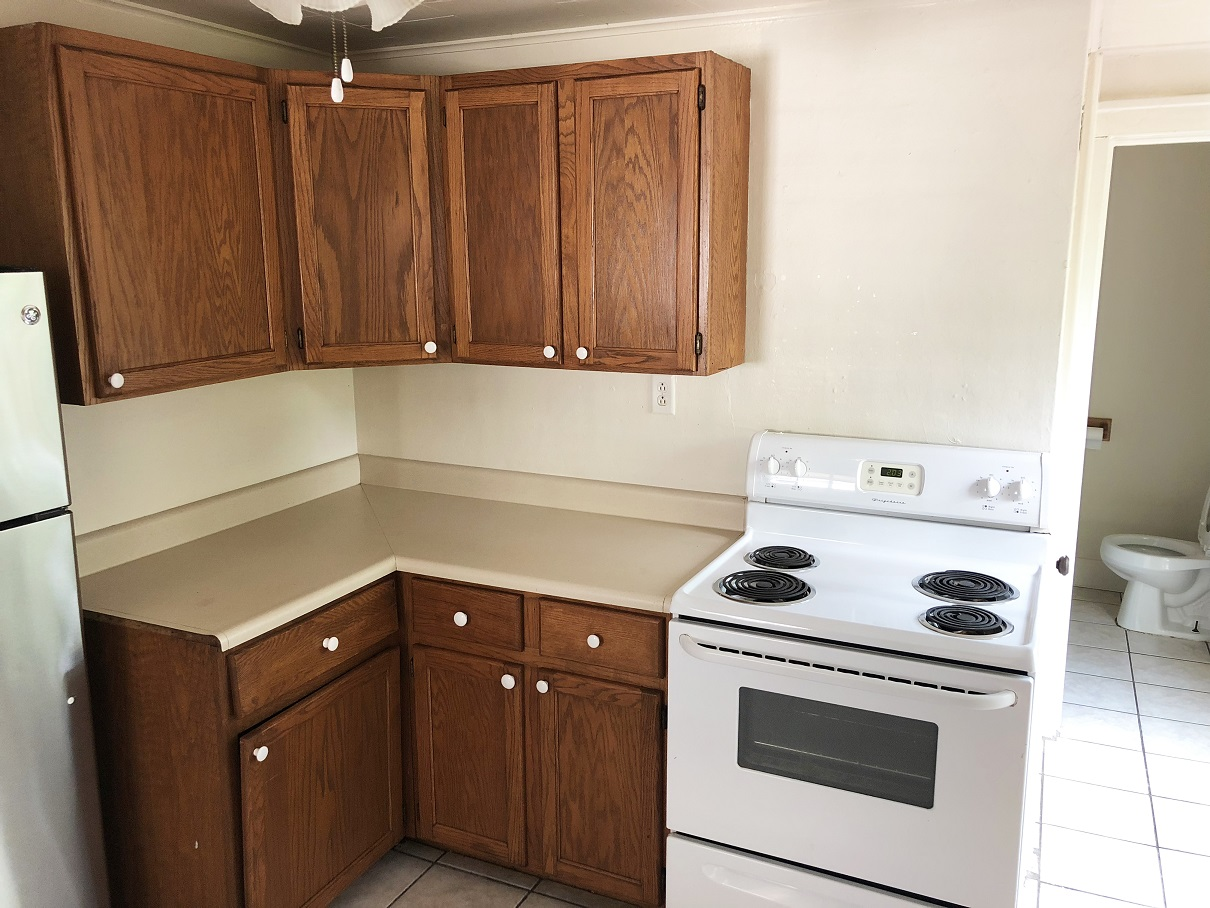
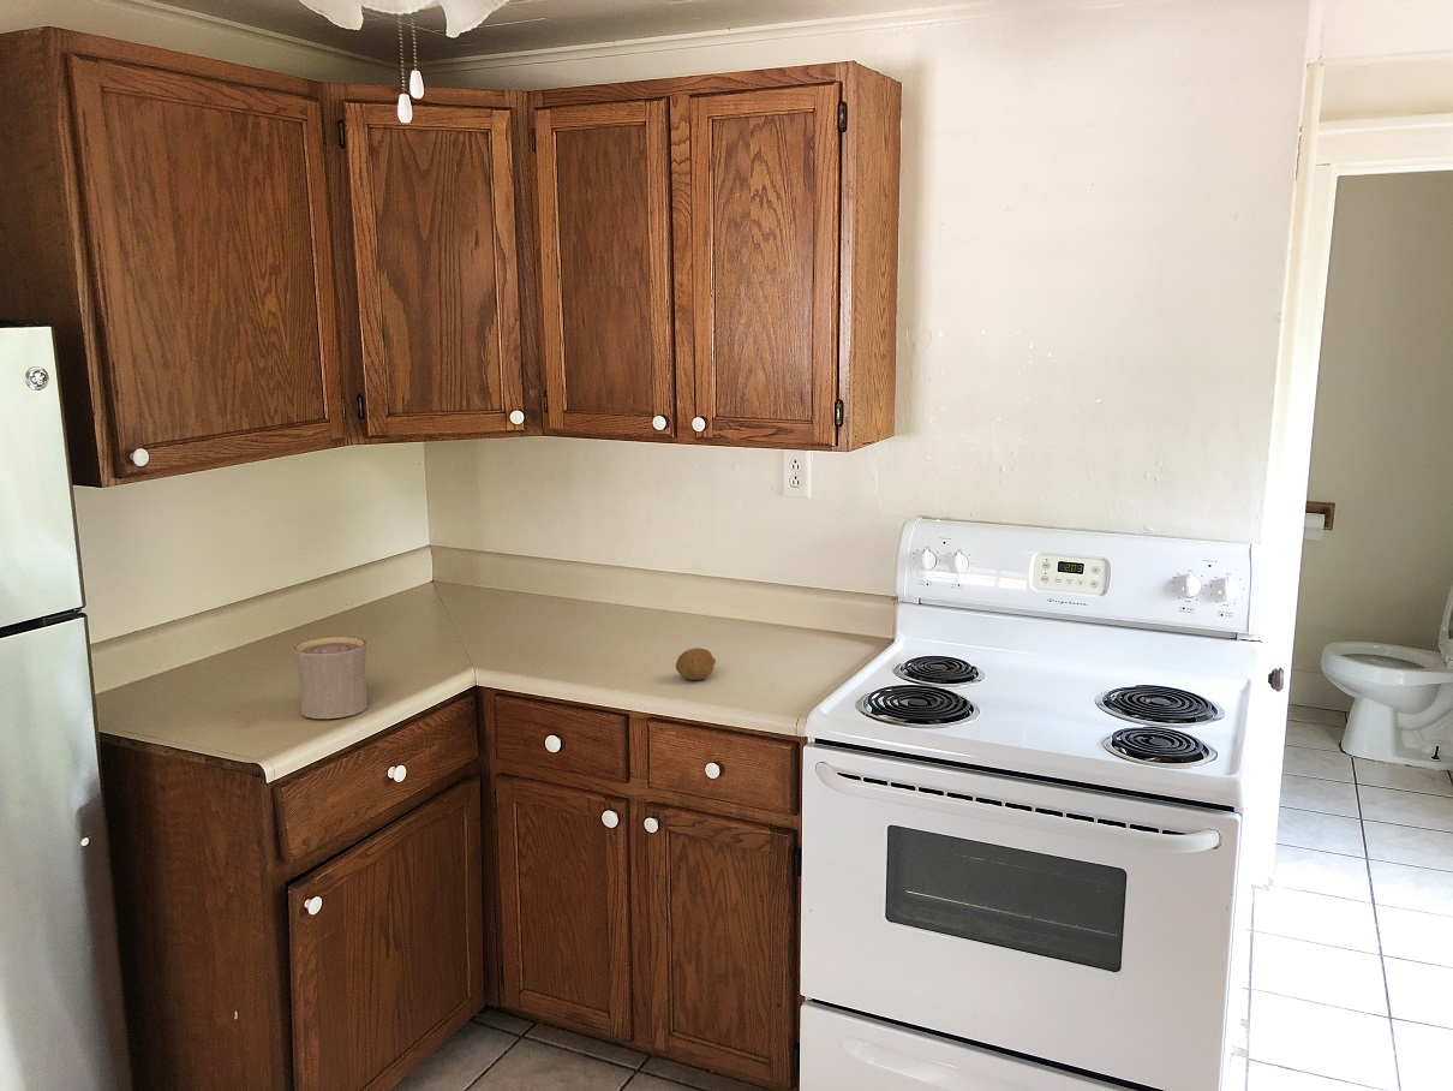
+ fruit [675,646,717,681]
+ cup [293,636,369,720]
